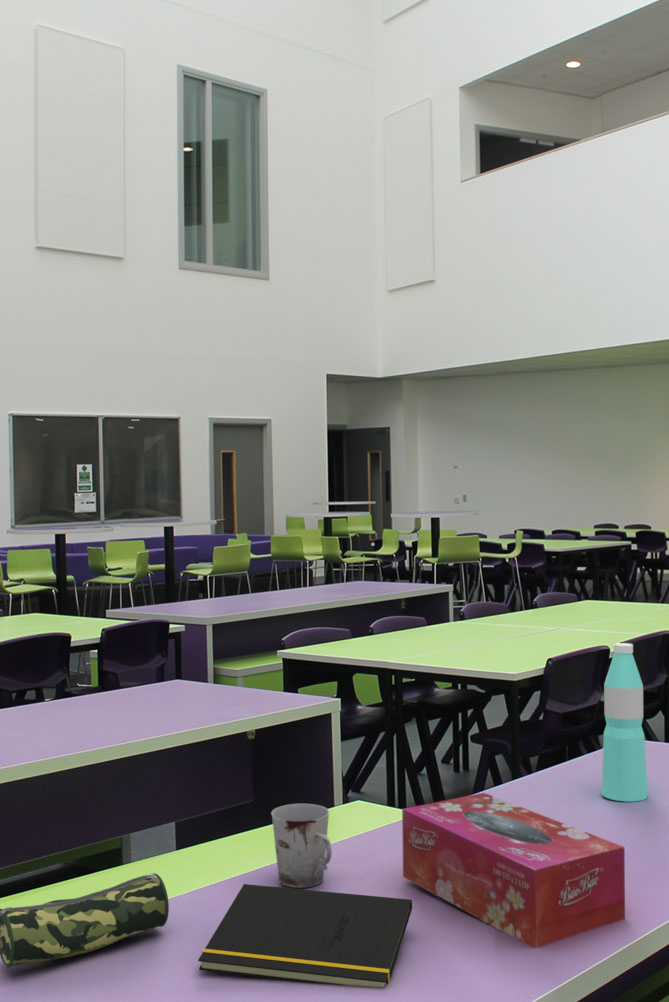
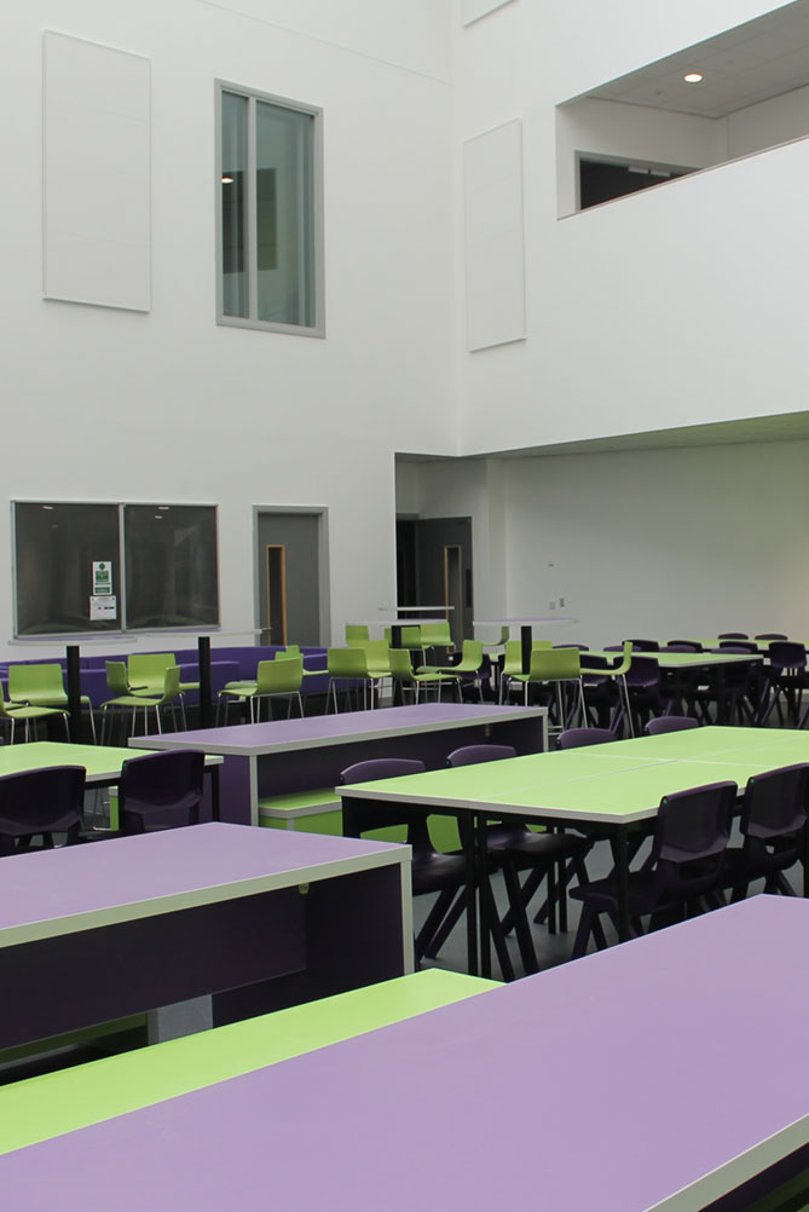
- water bottle [601,642,649,803]
- cup [270,803,333,889]
- tissue box [401,792,626,949]
- notepad [197,883,413,988]
- pencil case [0,872,170,968]
